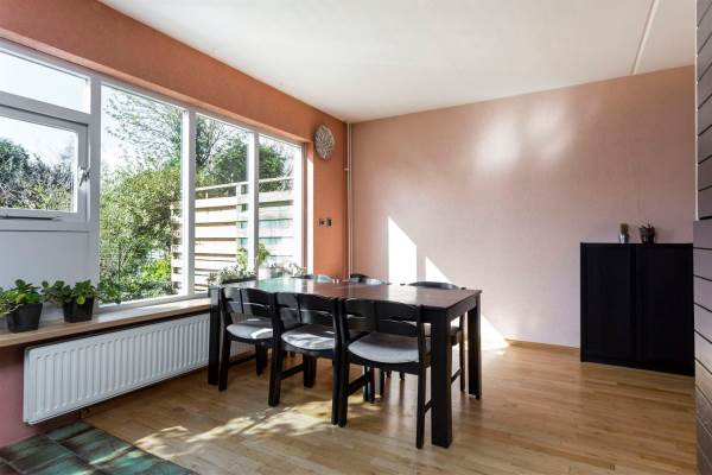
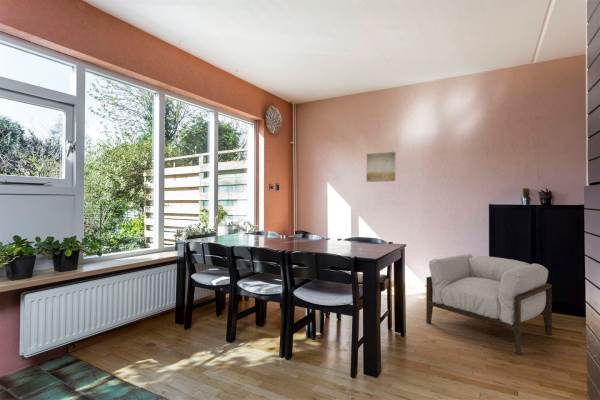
+ armchair [425,253,553,355]
+ wall art [366,151,396,183]
